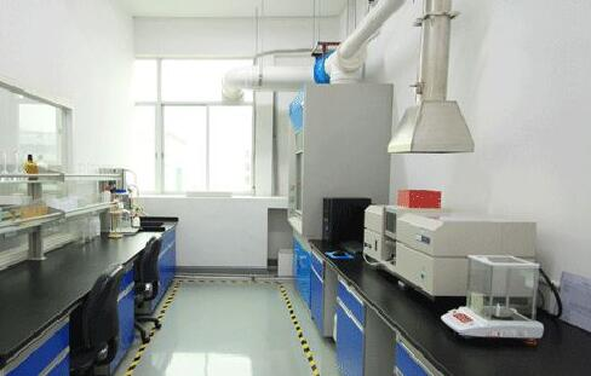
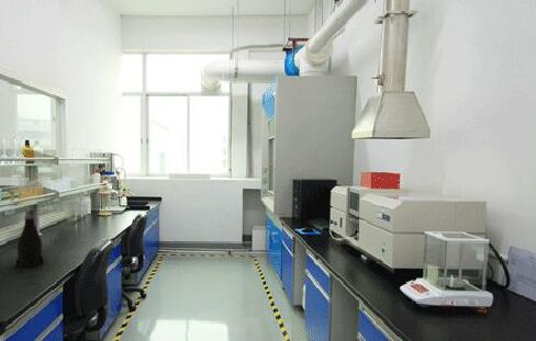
+ bottle [15,215,45,270]
